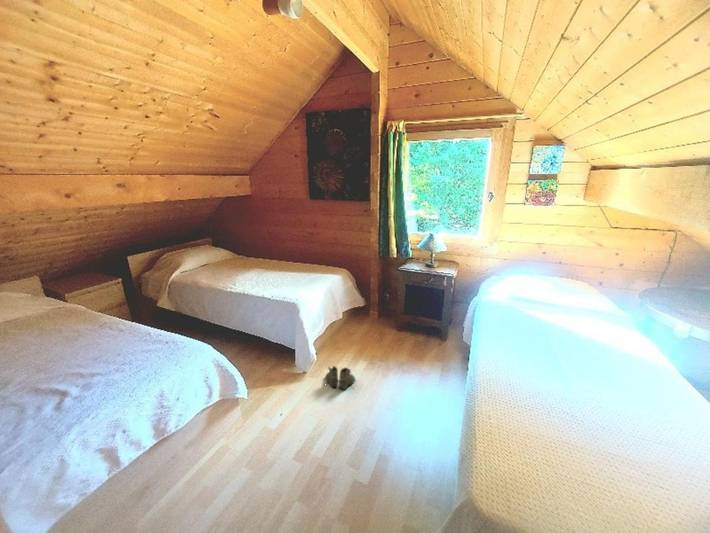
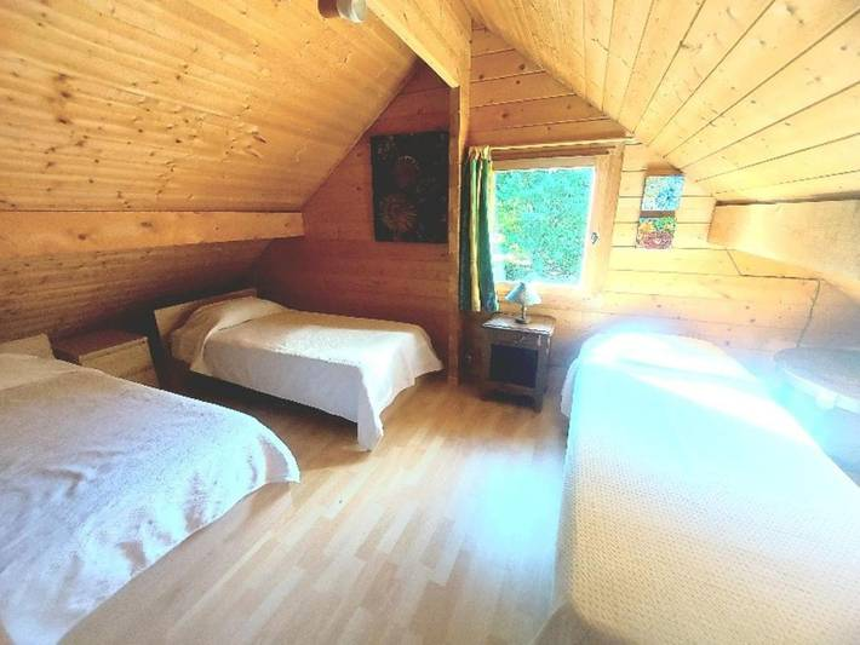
- boots [321,365,356,390]
